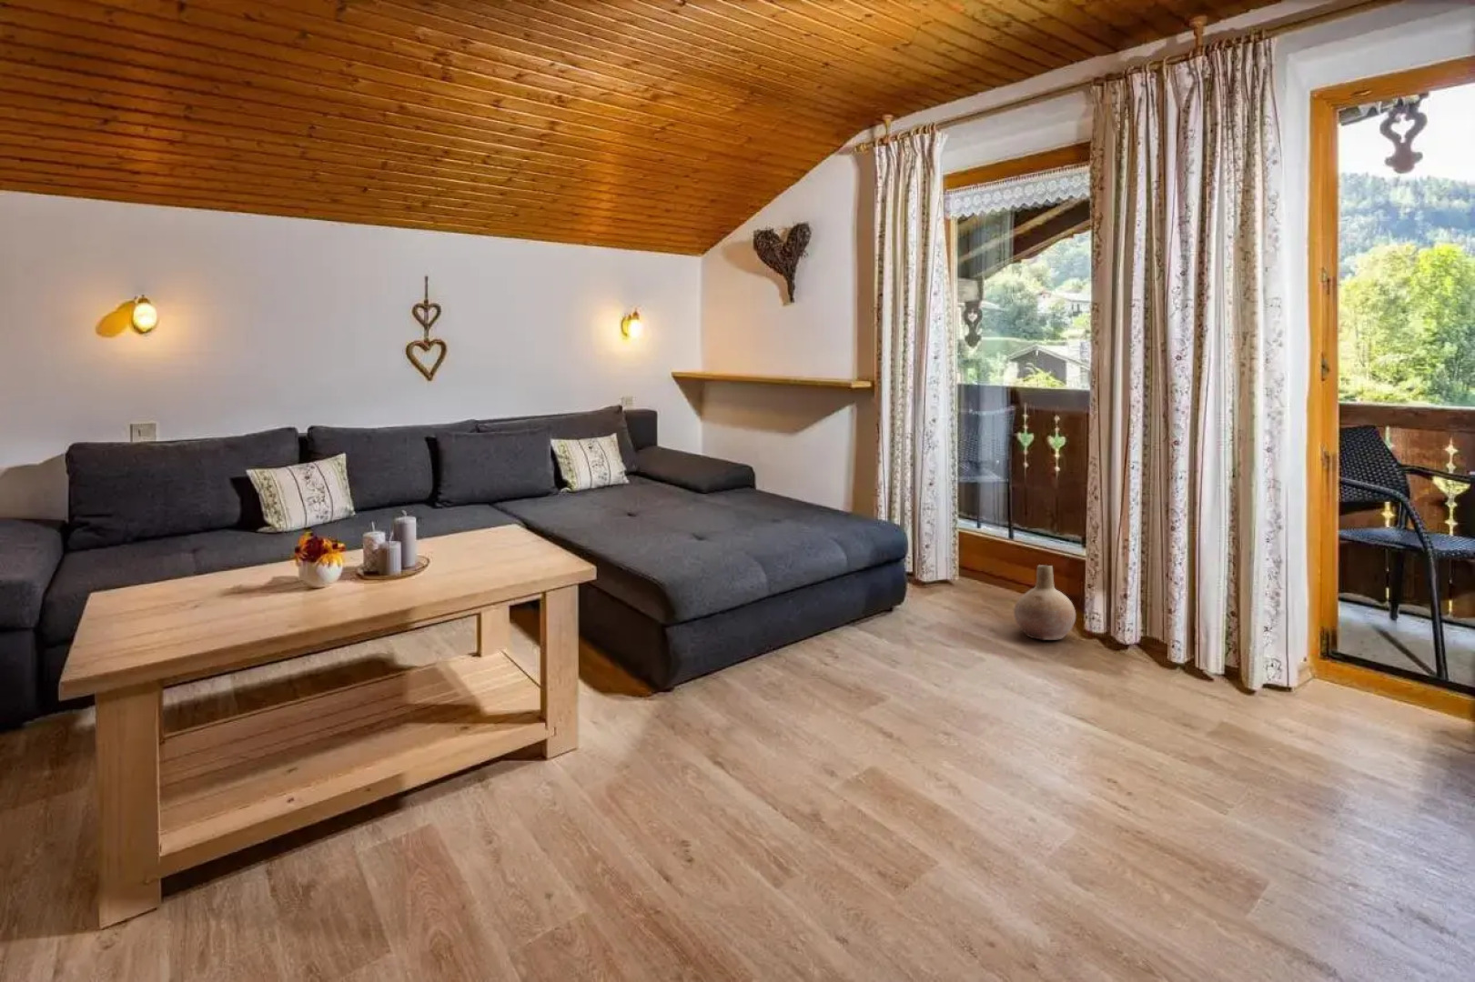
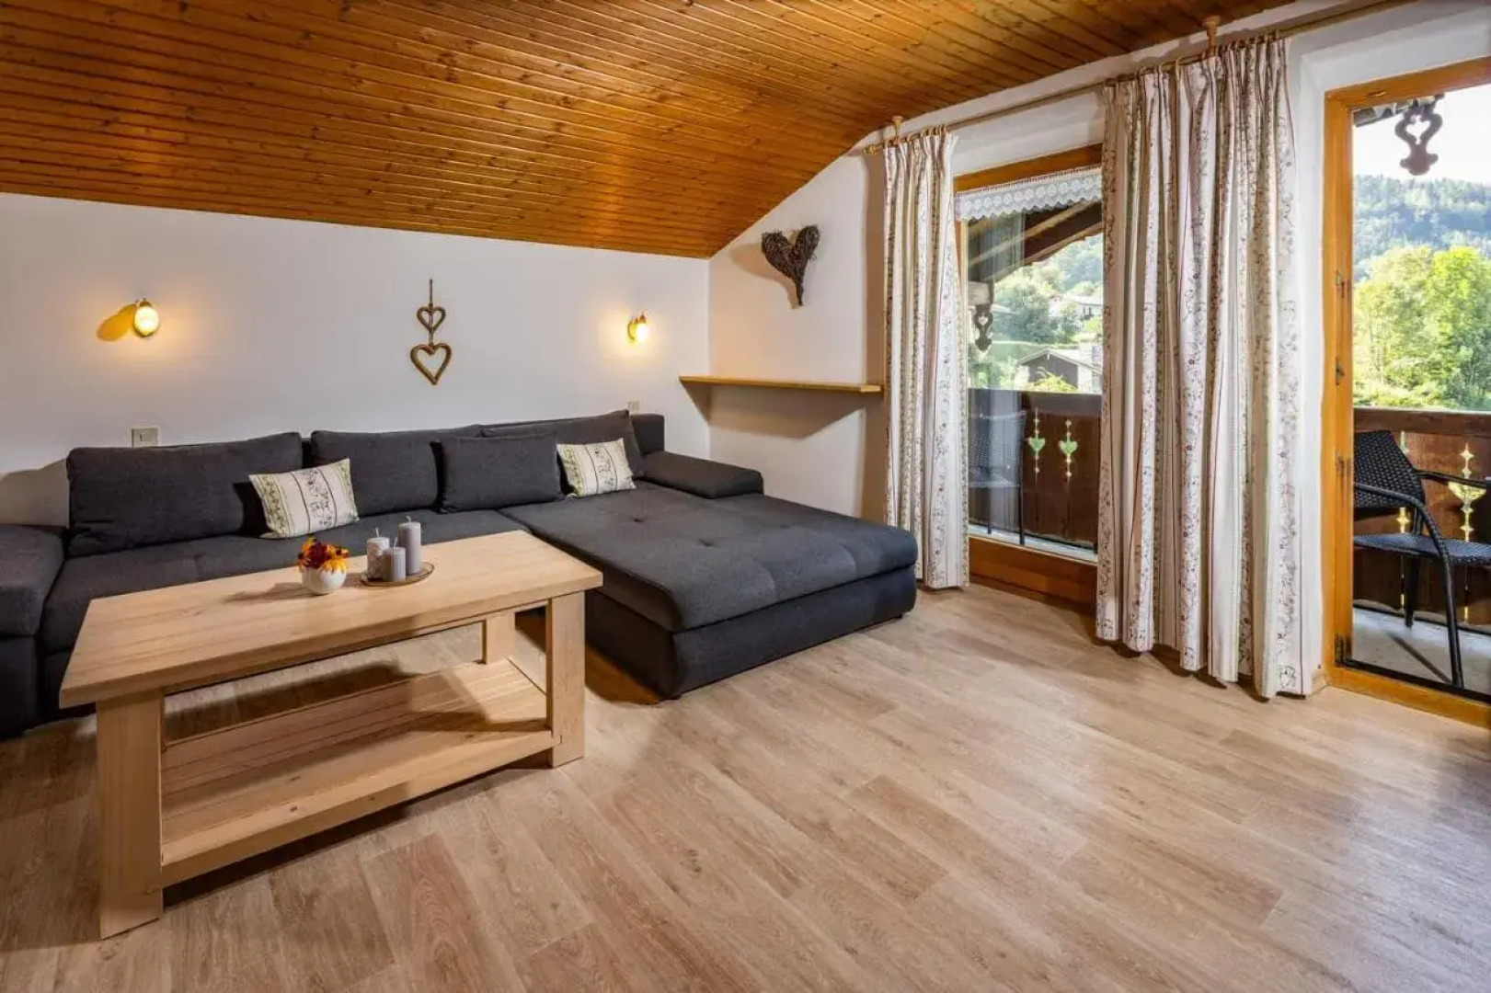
- vase [1012,563,1077,641]
